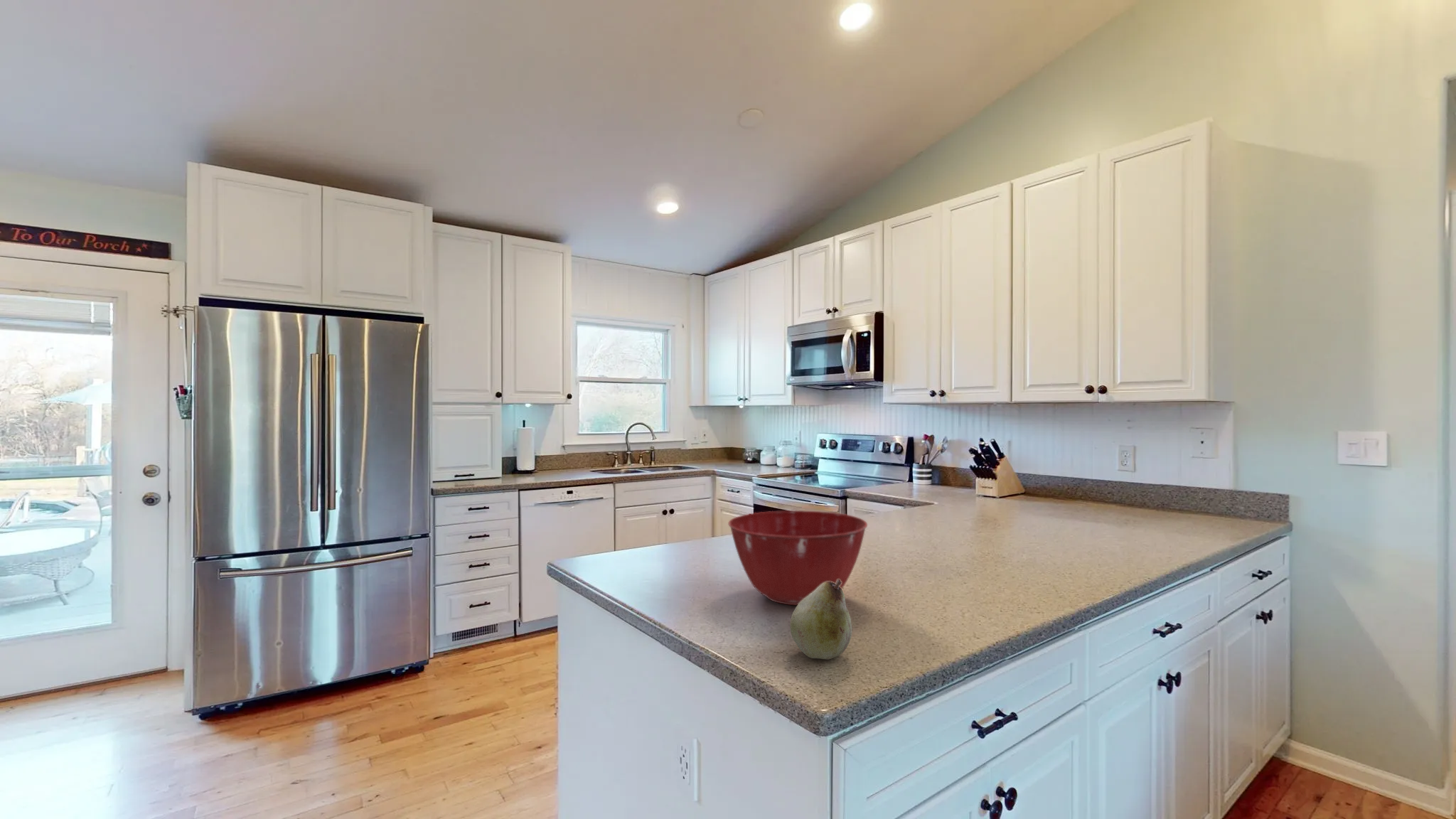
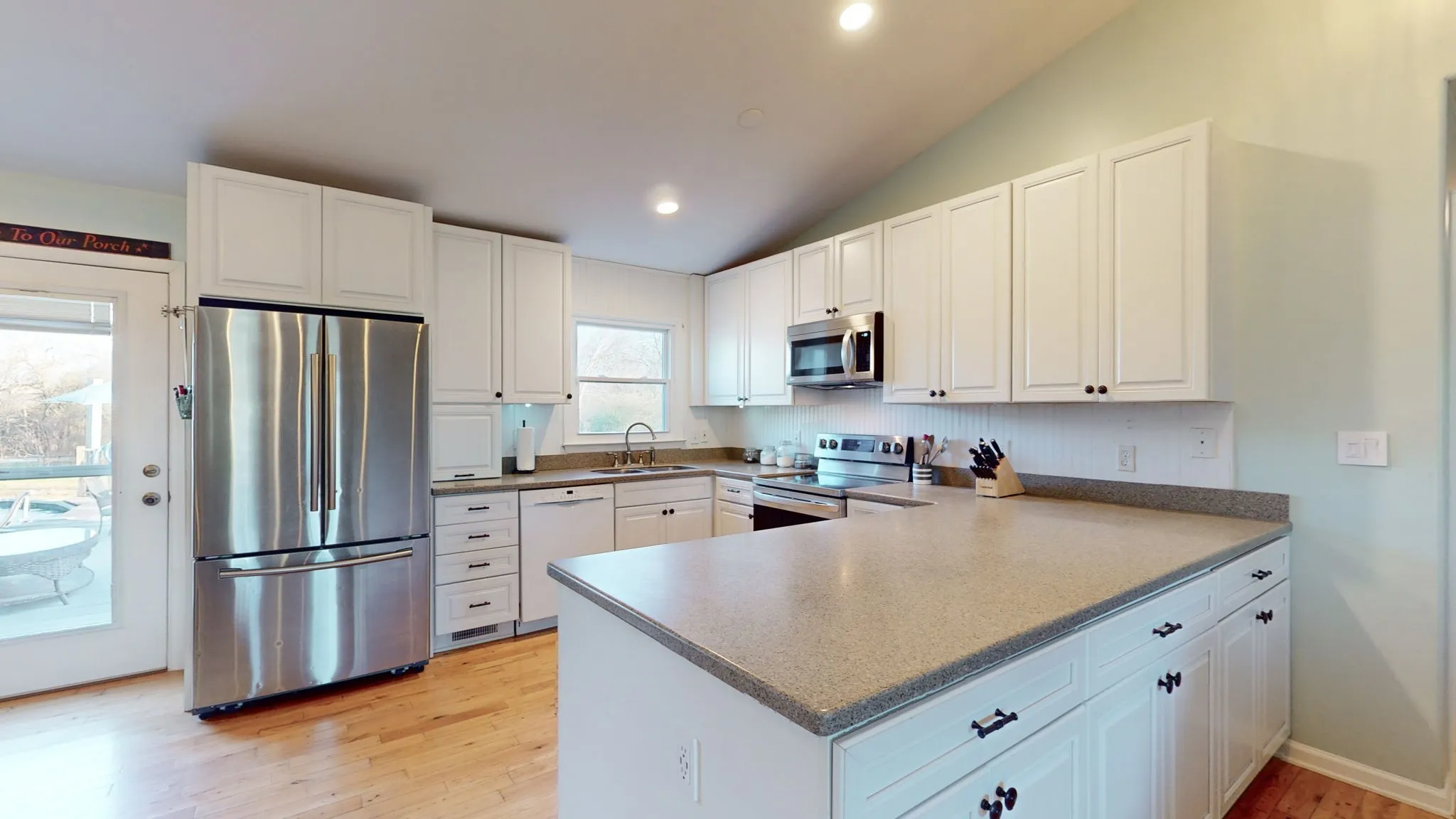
- fruit [790,579,852,660]
- mixing bowl [727,510,868,606]
